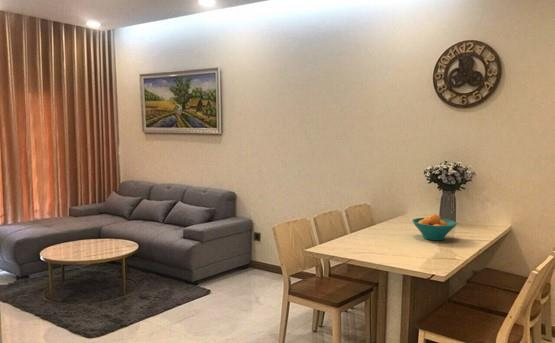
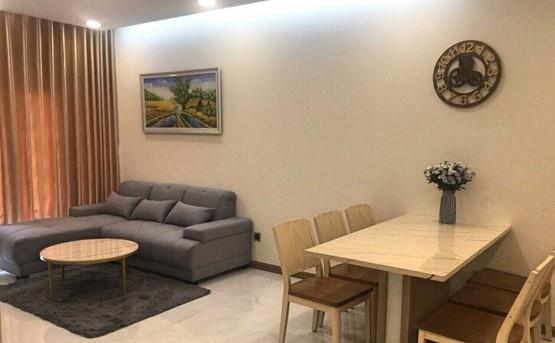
- fruit bowl [411,213,458,241]
